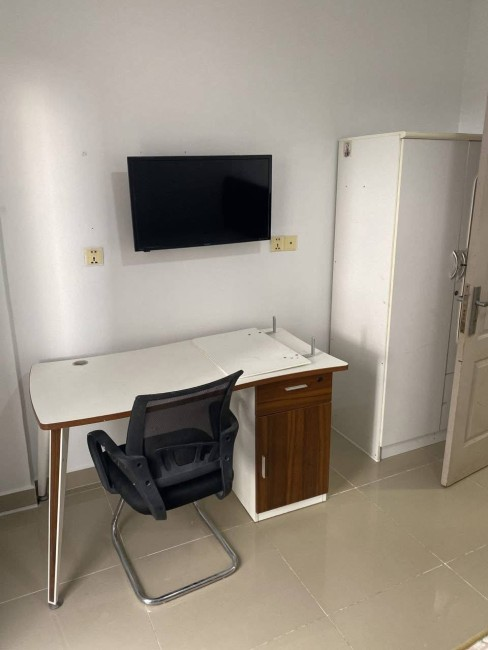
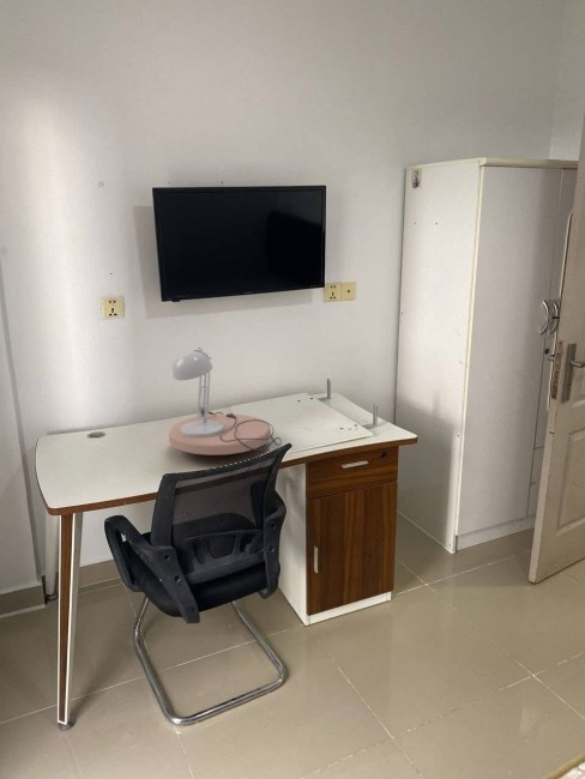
+ desk lamp [168,346,283,457]
